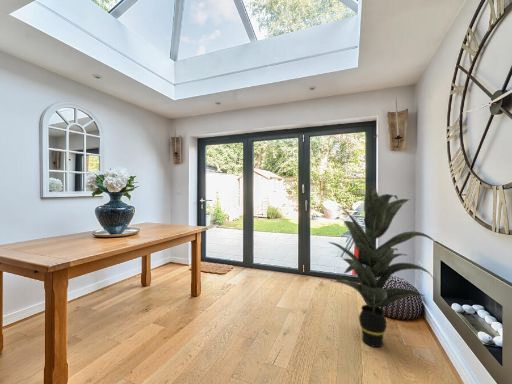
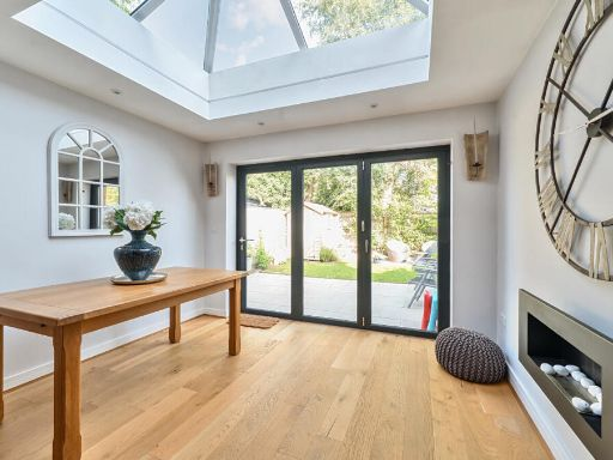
- indoor plant [327,185,439,348]
